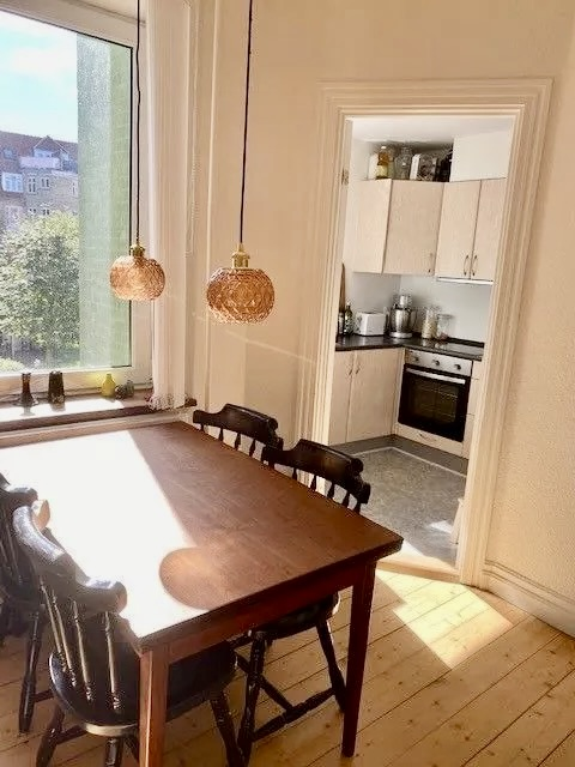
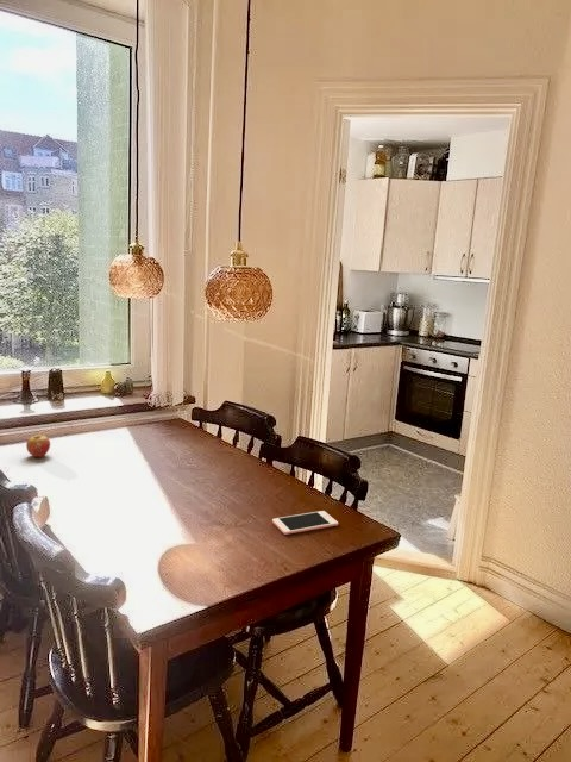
+ cell phone [271,510,339,536]
+ fruit [25,435,51,458]
